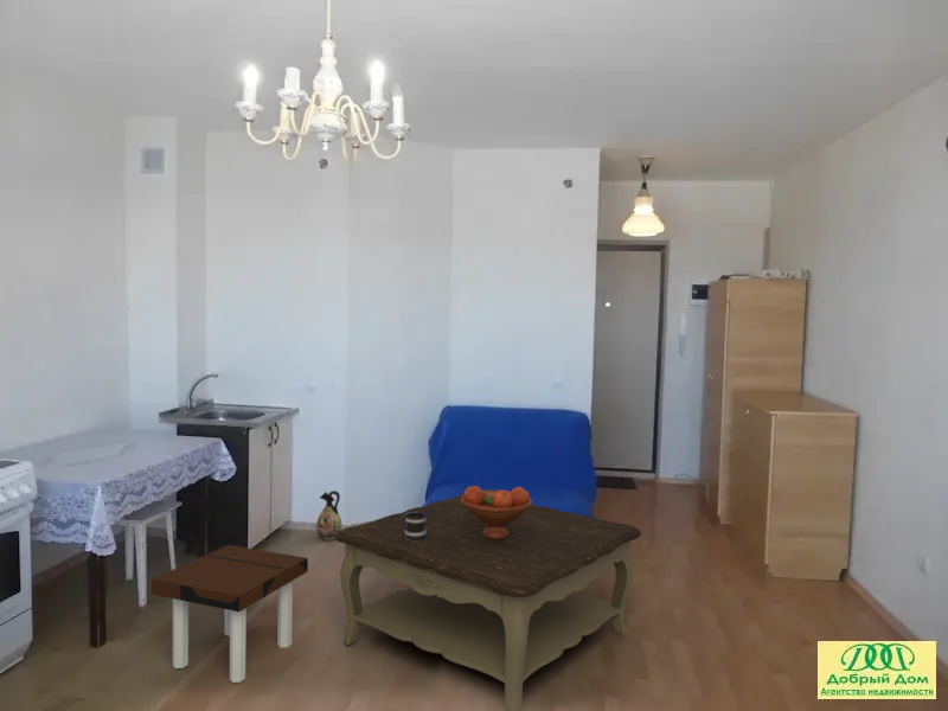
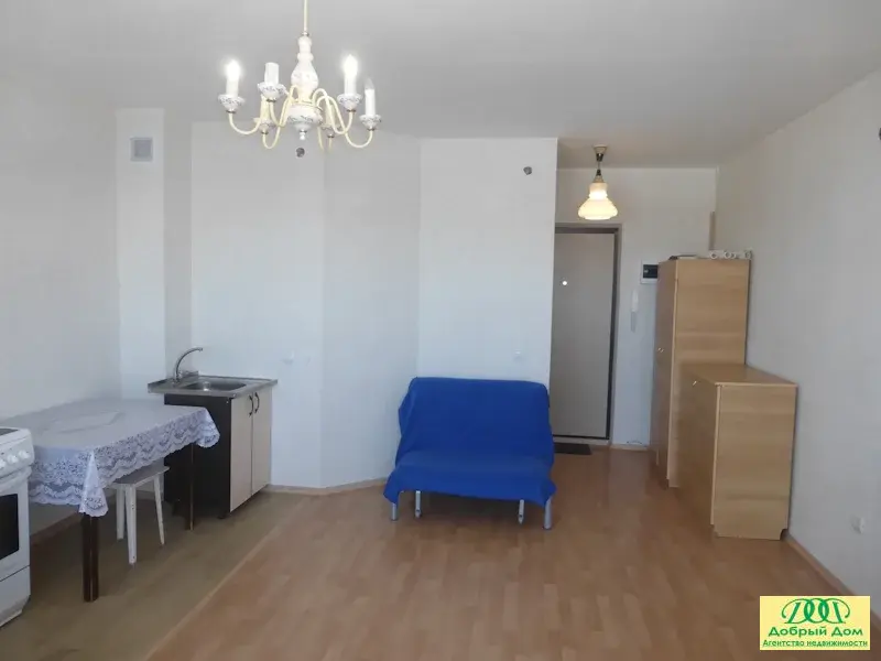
- ceramic jug [315,489,344,542]
- mug [402,512,425,542]
- fruit bowl [461,485,533,539]
- coffee table [334,492,642,711]
- side table [150,544,309,684]
